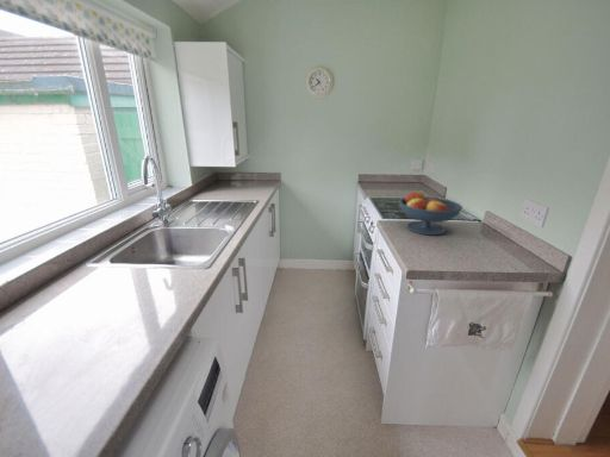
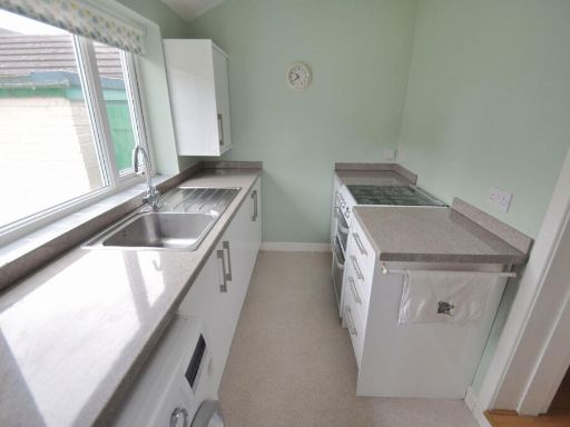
- fruit bowl [398,189,463,237]
